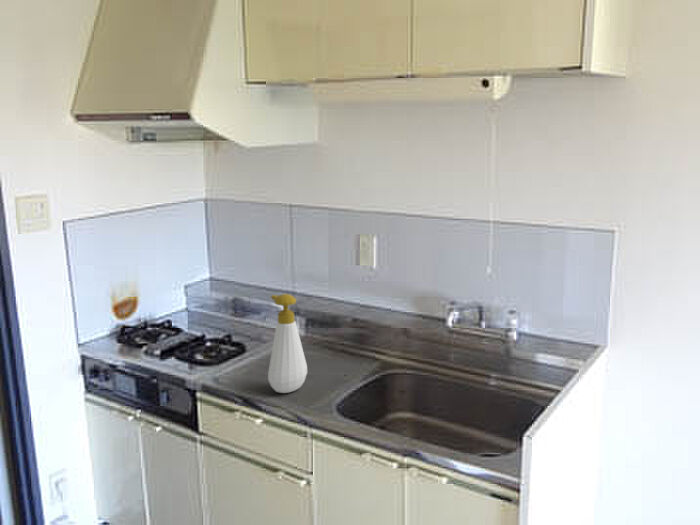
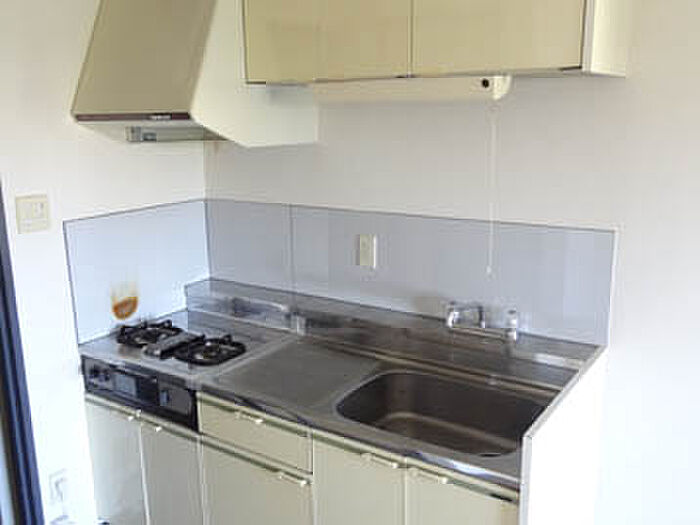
- soap bottle [267,293,308,394]
